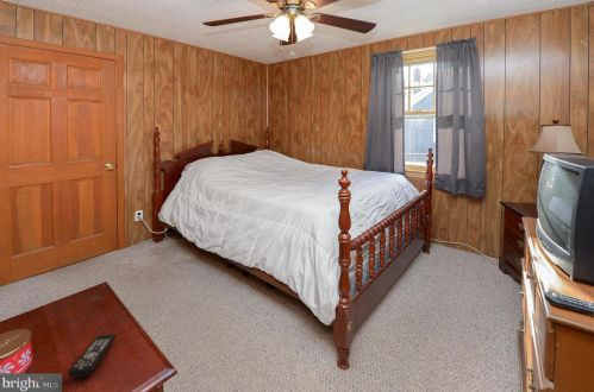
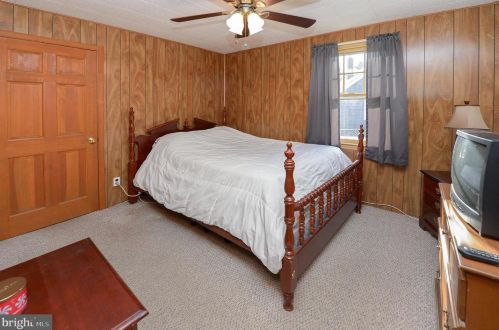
- remote control [67,333,117,379]
